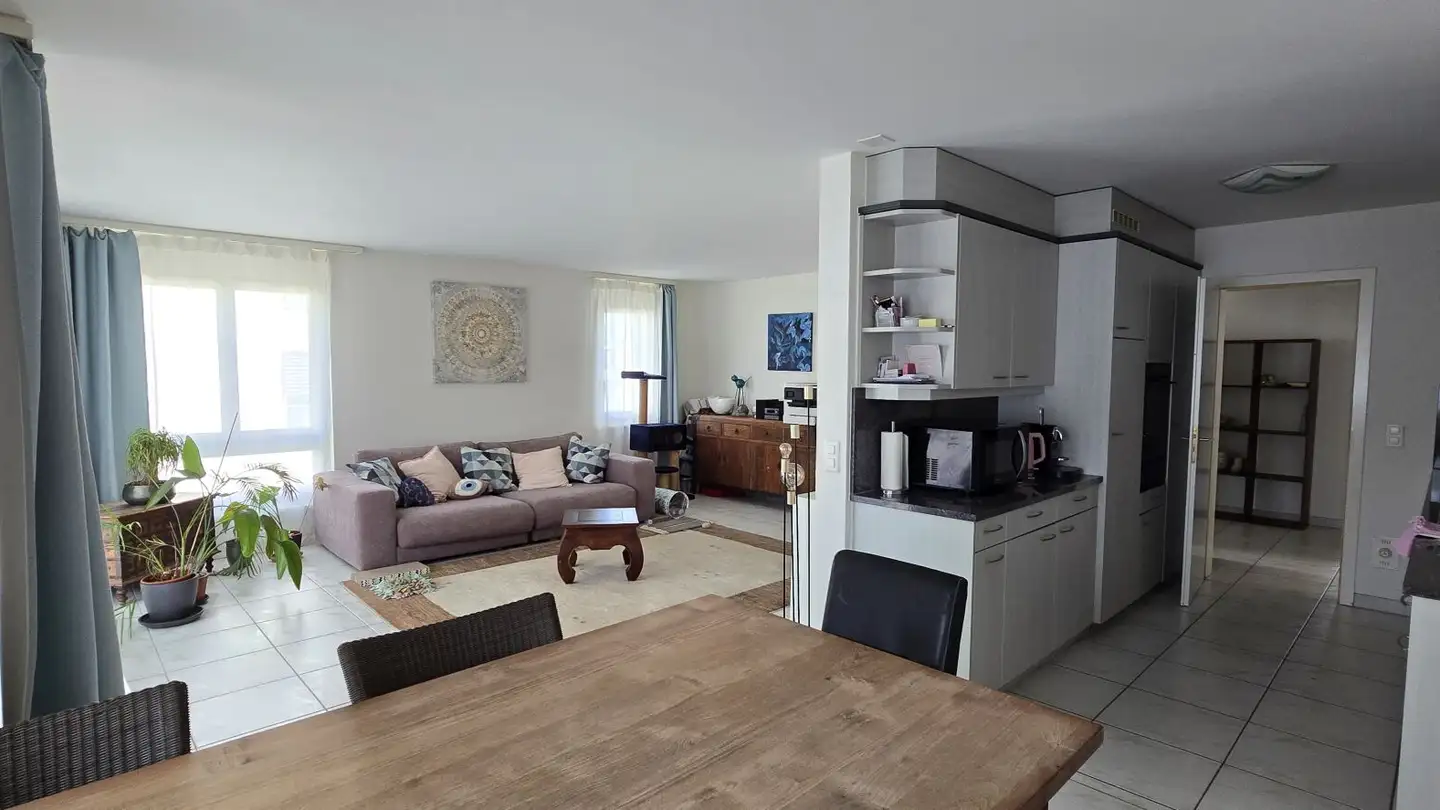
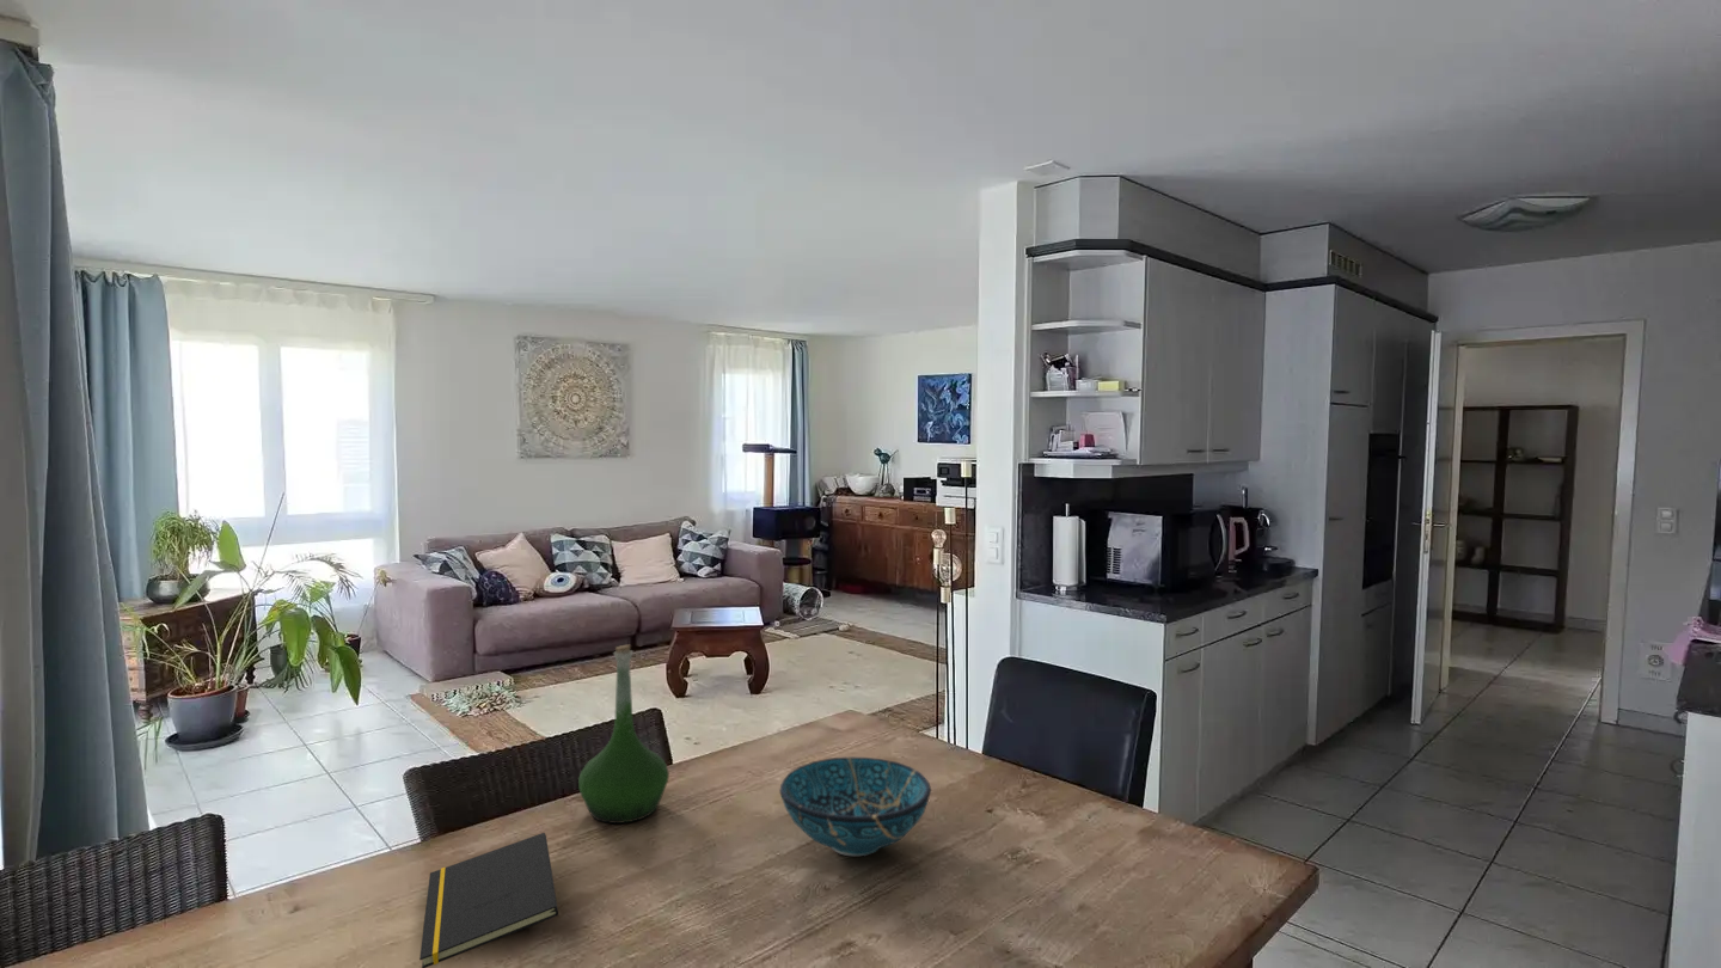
+ decorative bowl [778,756,932,857]
+ vase [577,644,670,825]
+ notepad [418,832,559,968]
